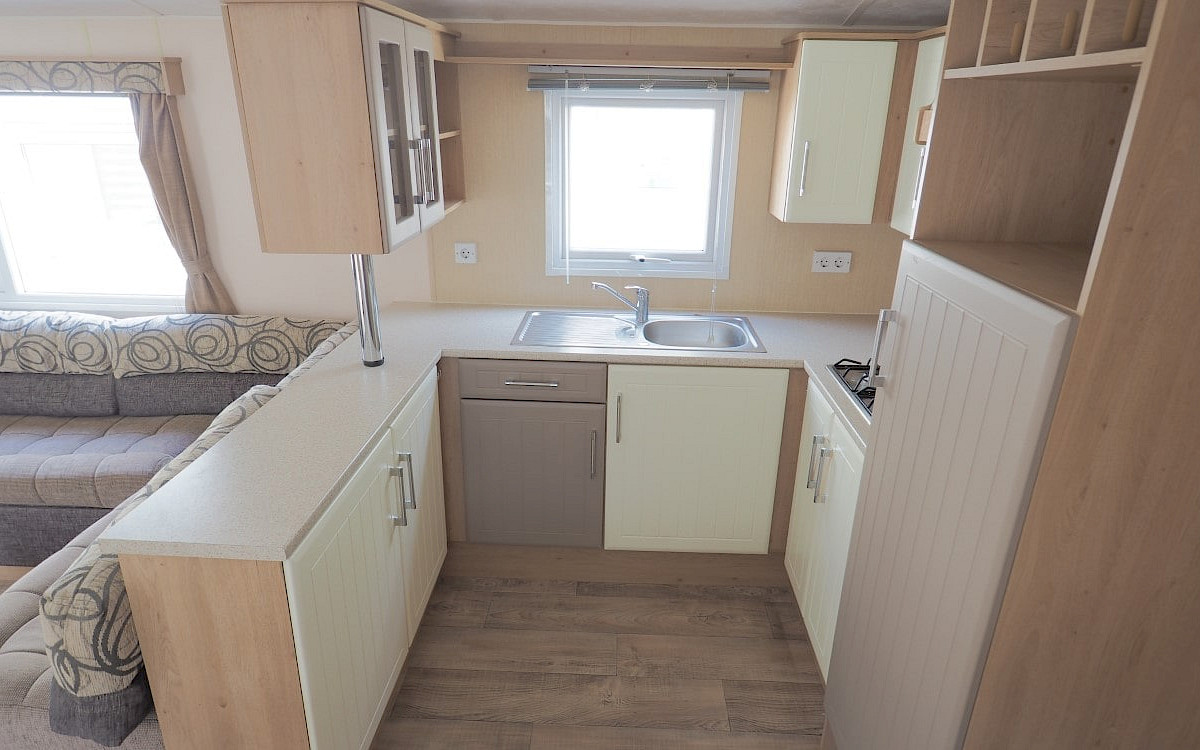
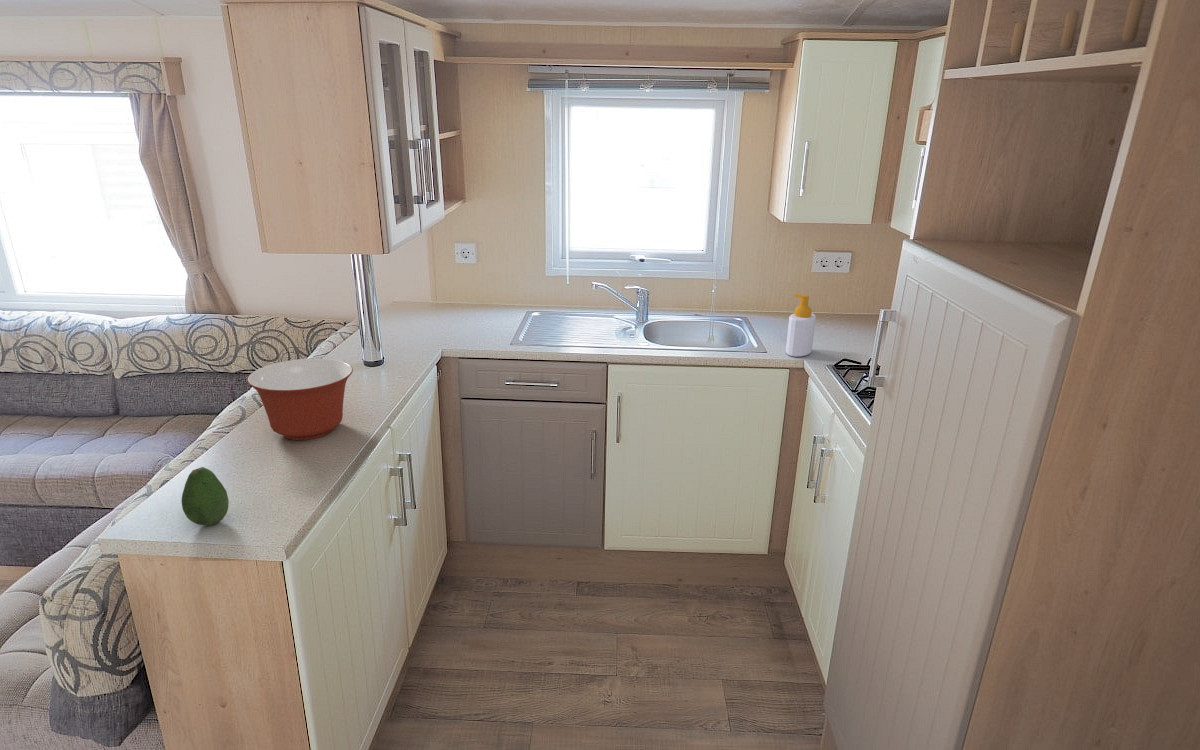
+ mixing bowl [246,357,354,441]
+ fruit [180,466,230,527]
+ soap bottle [785,293,817,358]
